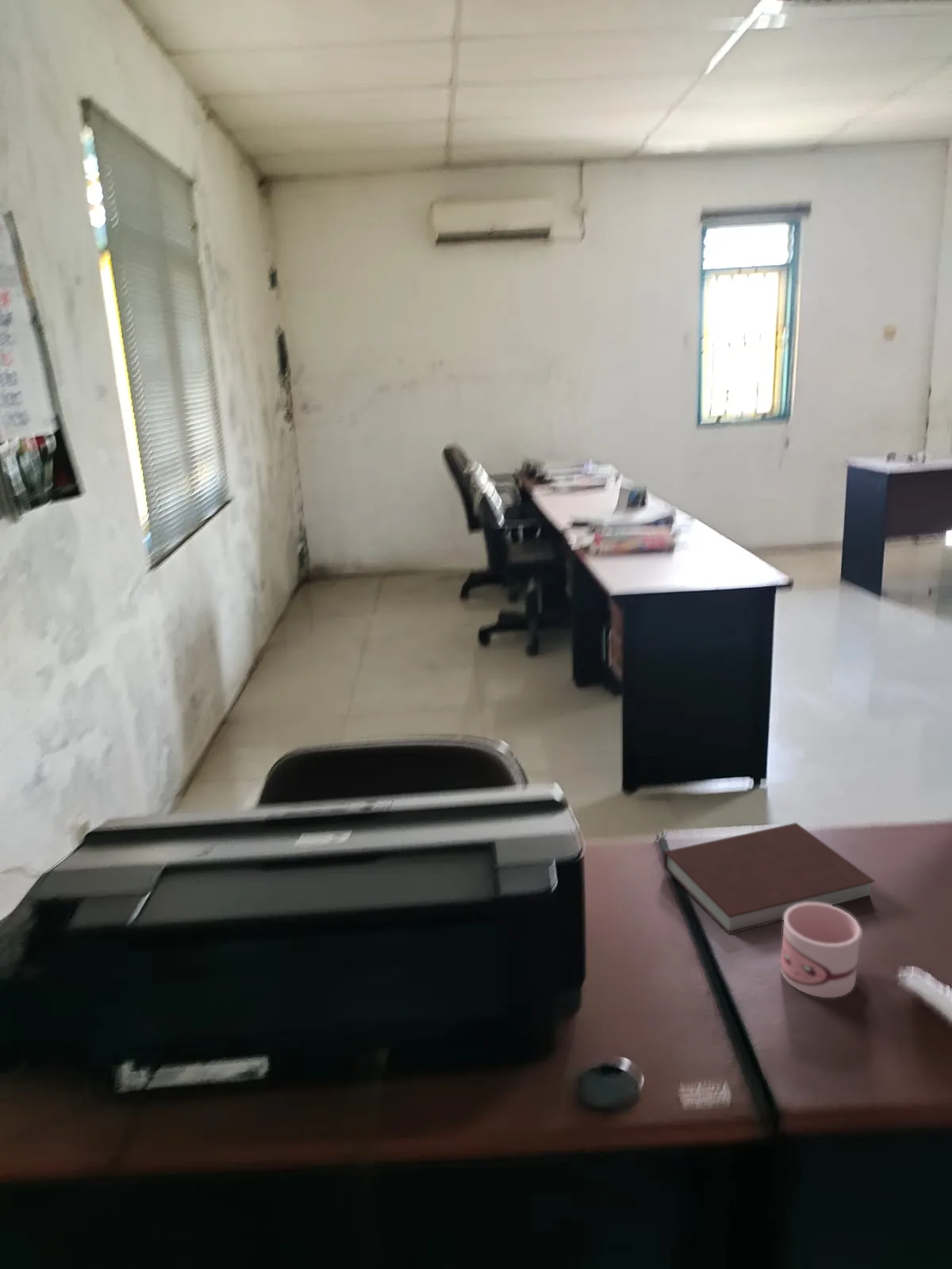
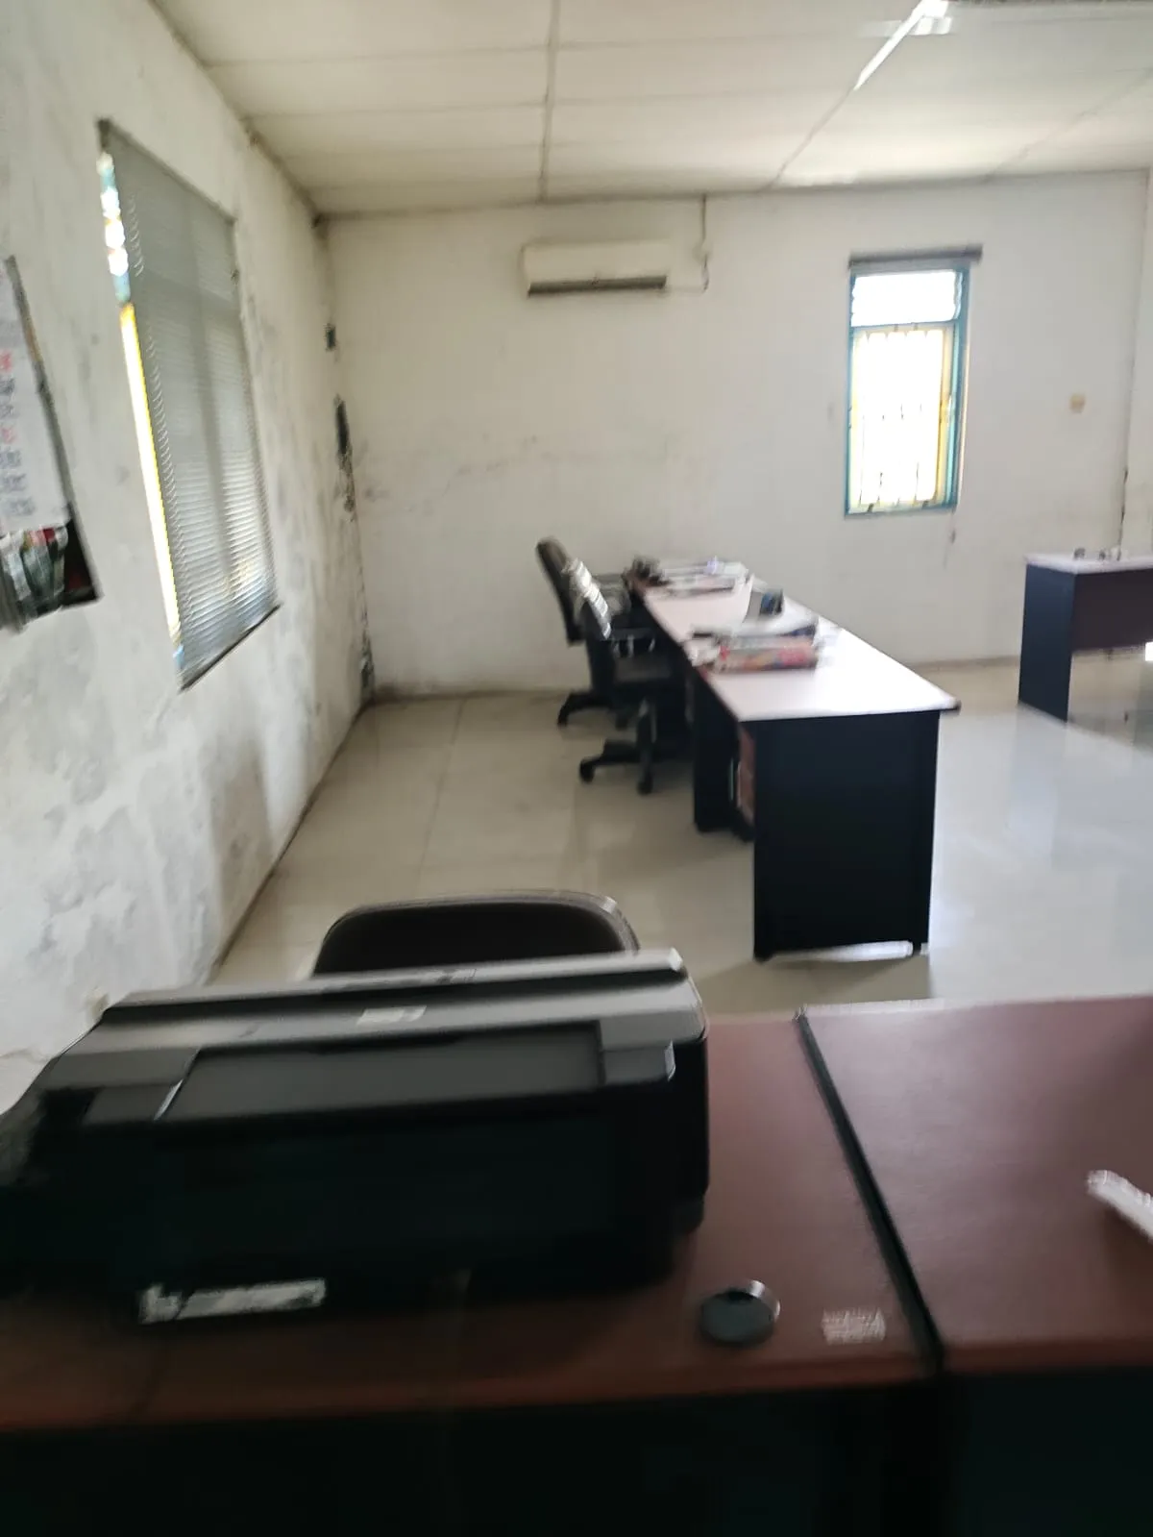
- notebook [663,822,876,936]
- mug [780,902,864,998]
